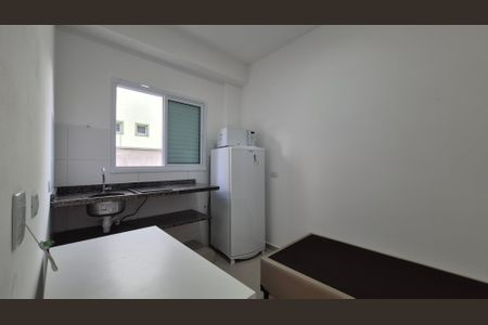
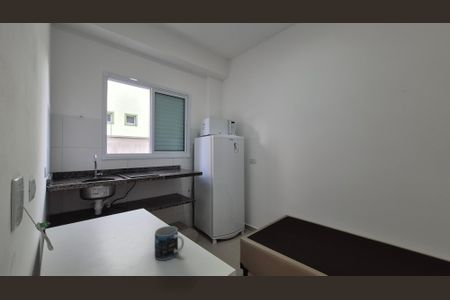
+ mug [154,225,185,261]
